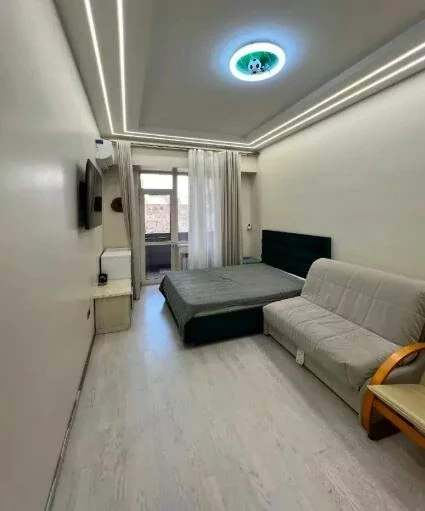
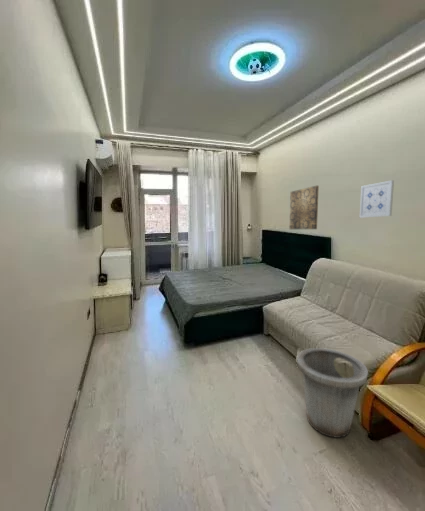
+ trash can [296,347,369,439]
+ wall art [359,179,395,219]
+ wall art [288,185,320,230]
